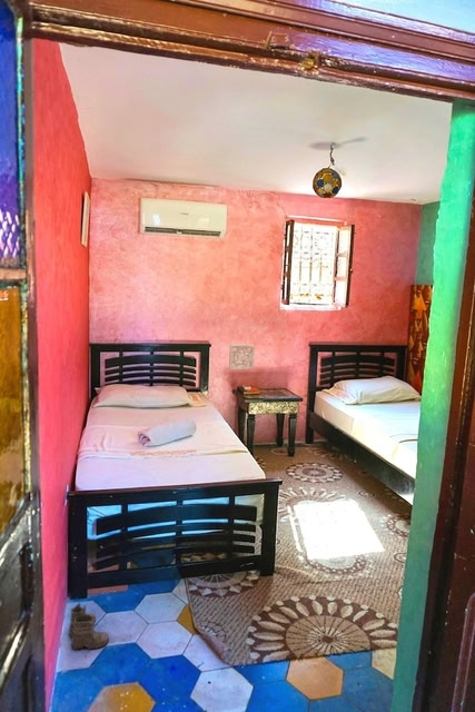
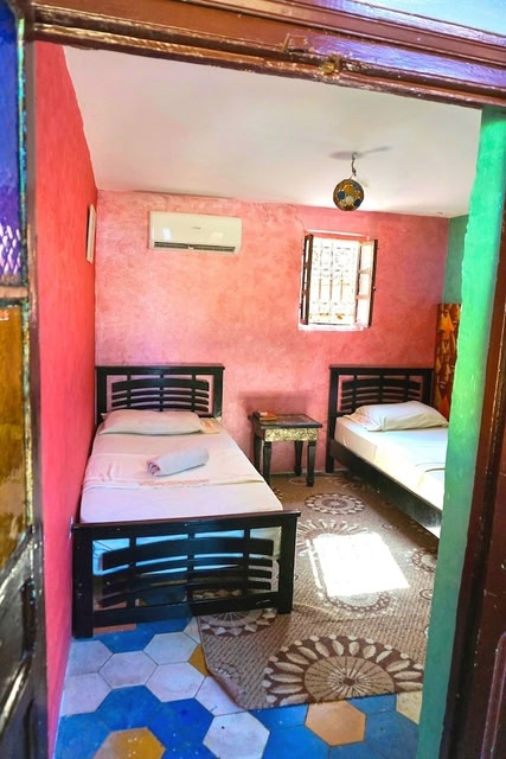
- boots [67,602,110,657]
- wall ornament [228,343,256,370]
